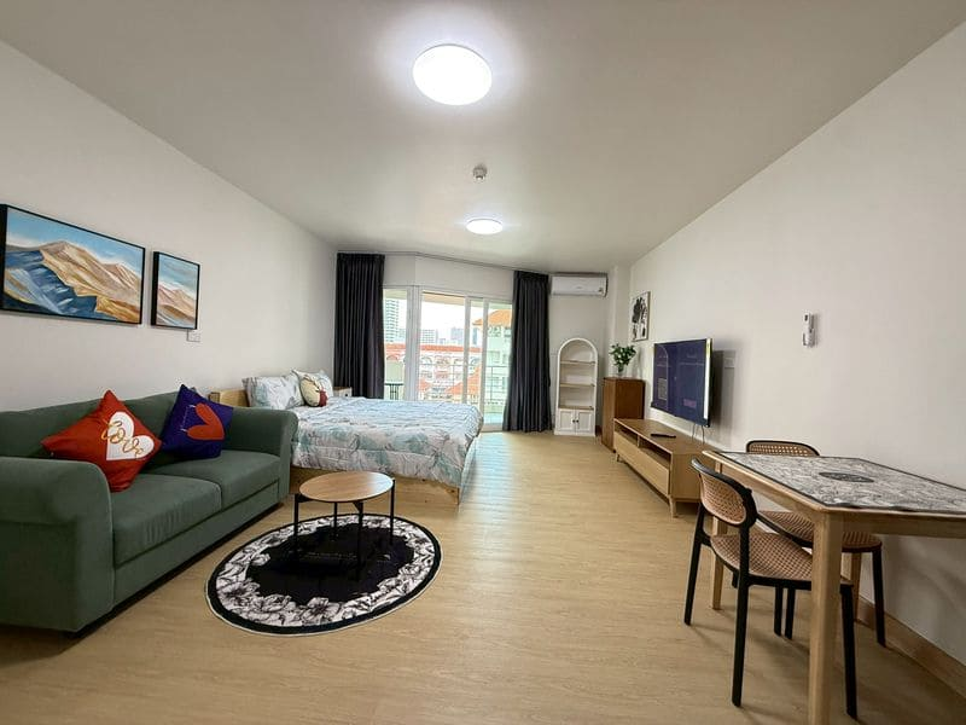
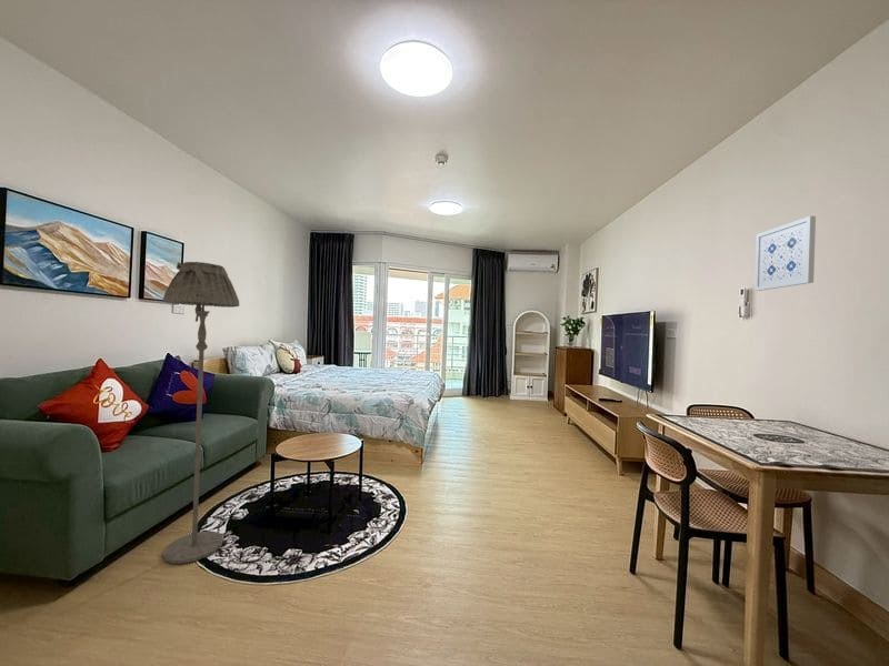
+ wall art [753,215,817,292]
+ floor lamp [162,261,240,565]
